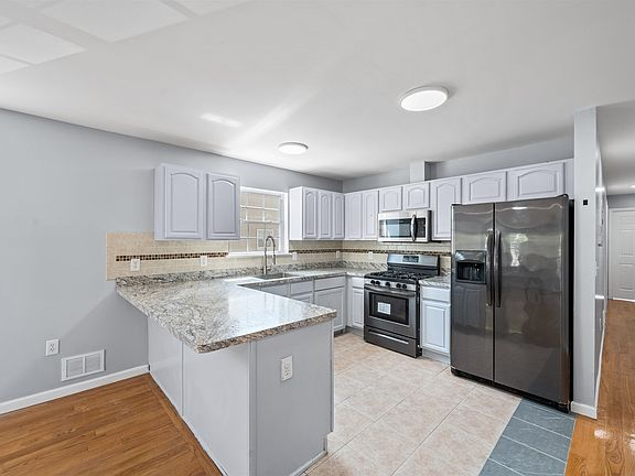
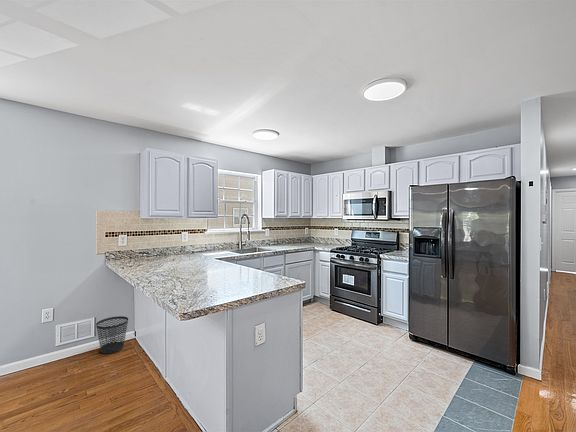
+ wastebasket [95,315,129,355]
